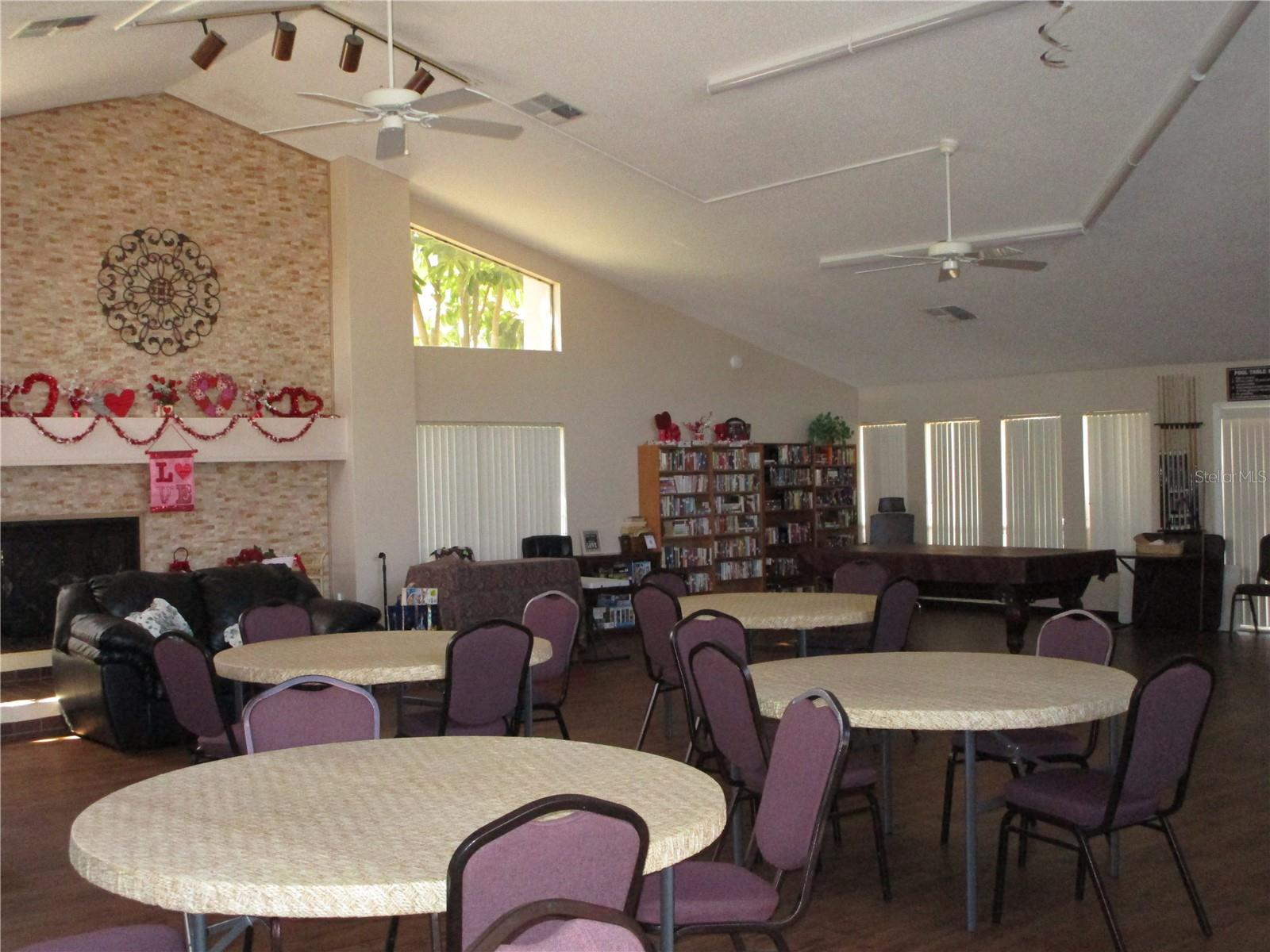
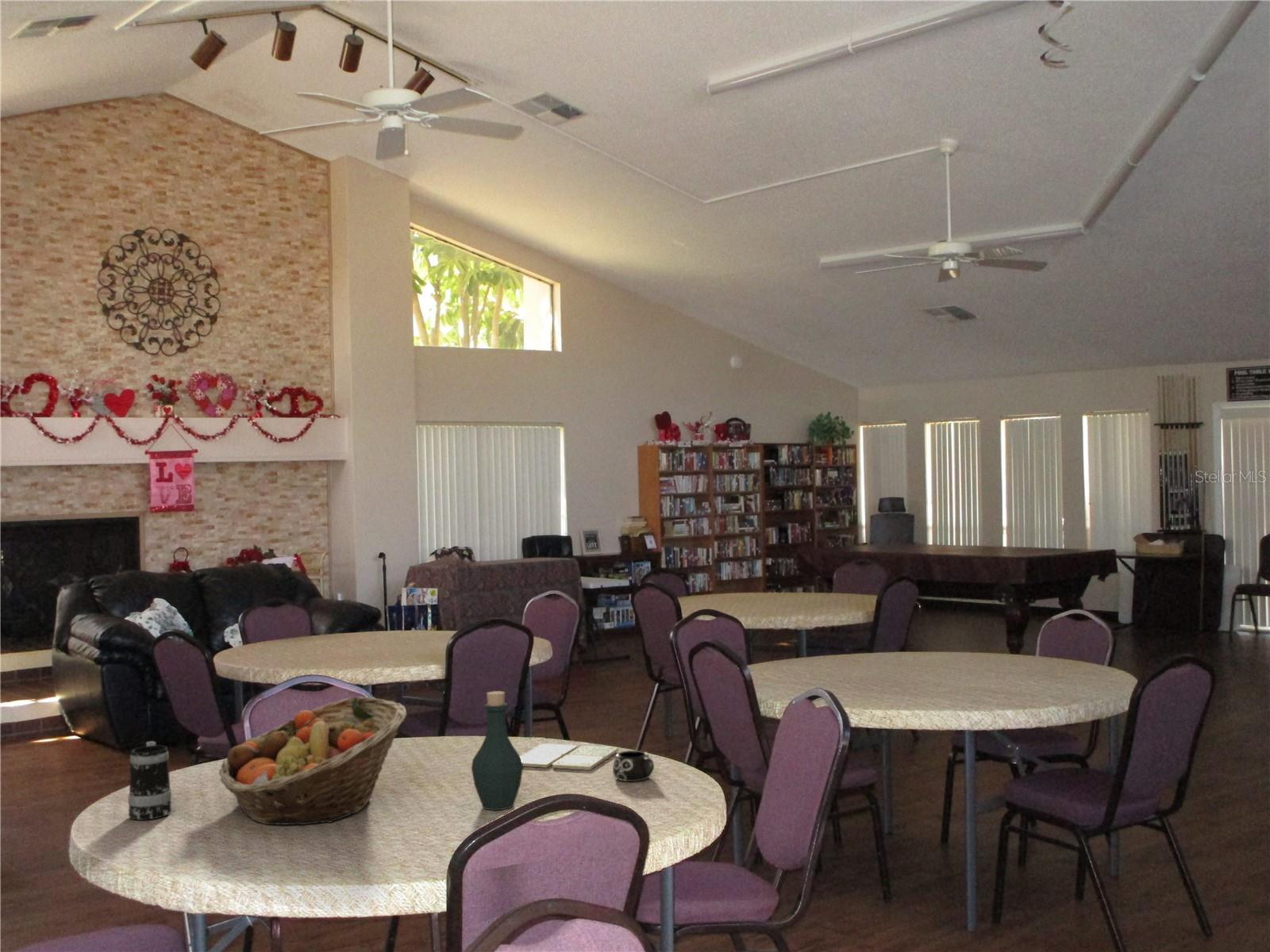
+ fruit basket [218,696,407,826]
+ mug [612,750,655,782]
+ bottle [471,690,524,811]
+ drink coaster [520,743,619,771]
+ mug [127,740,172,821]
